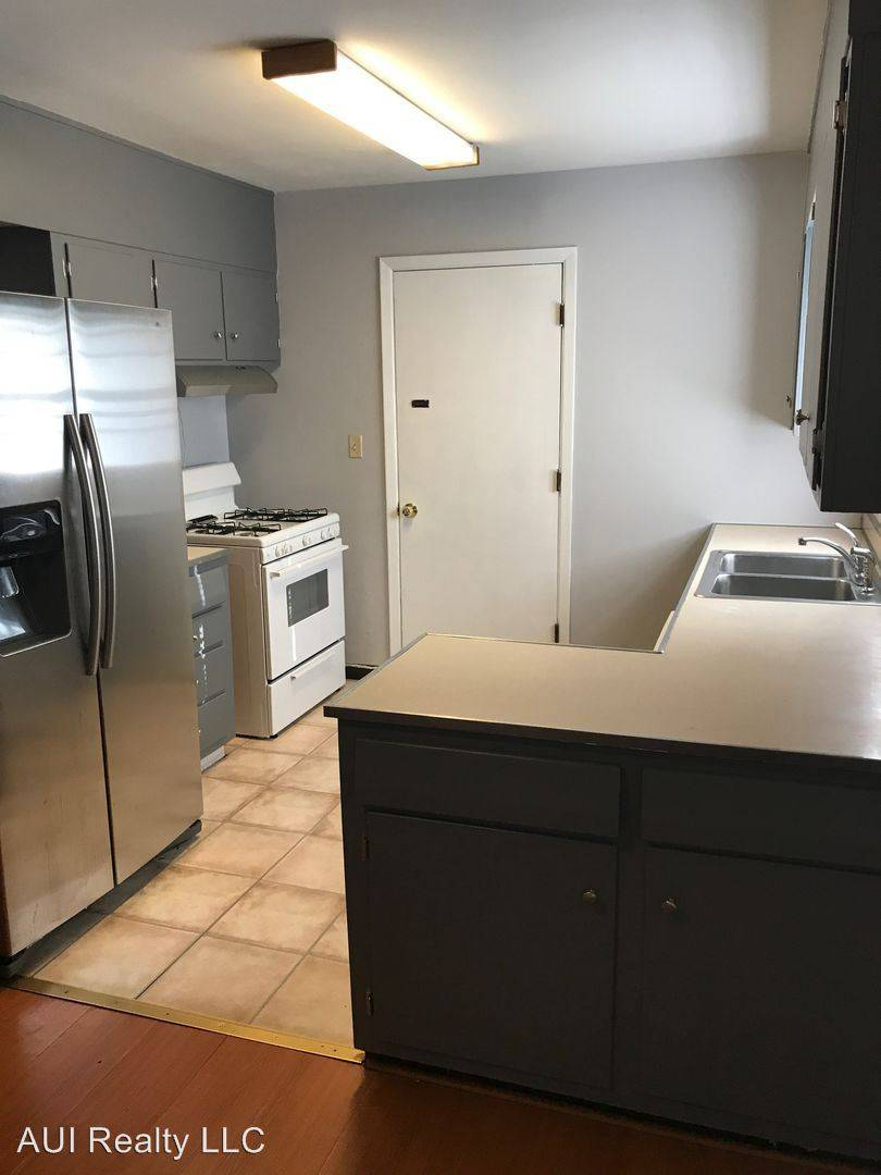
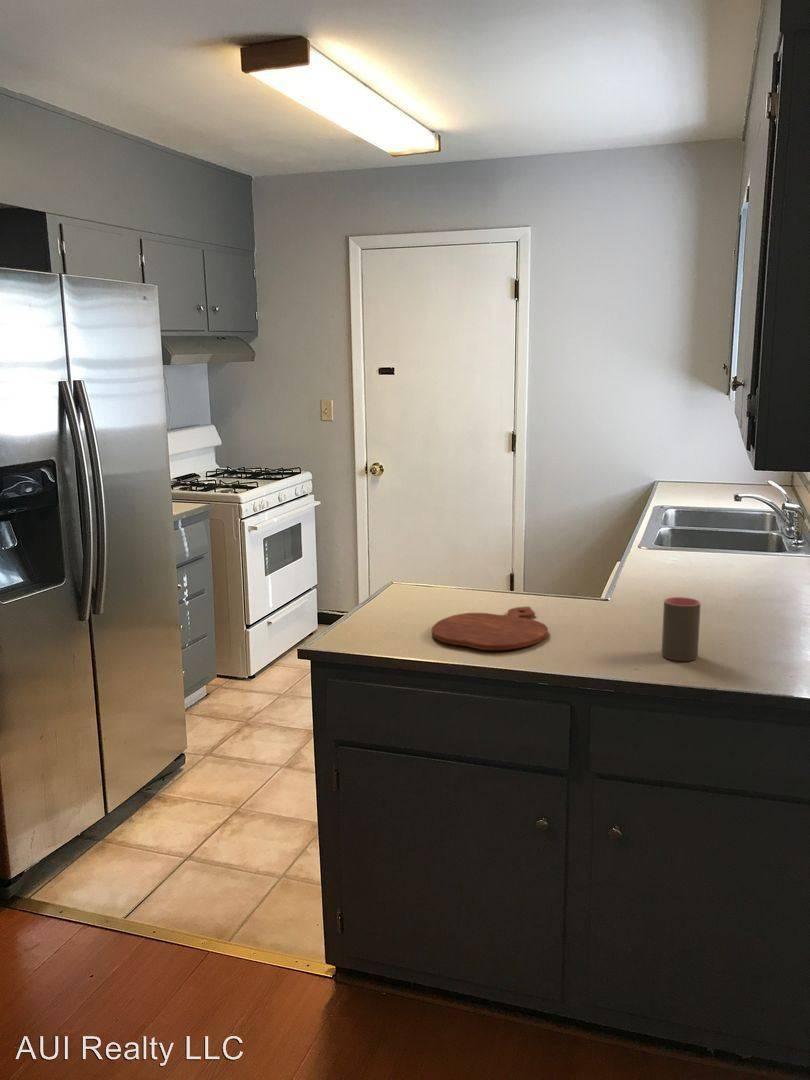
+ cutting board [431,606,549,651]
+ cup [661,596,702,662]
